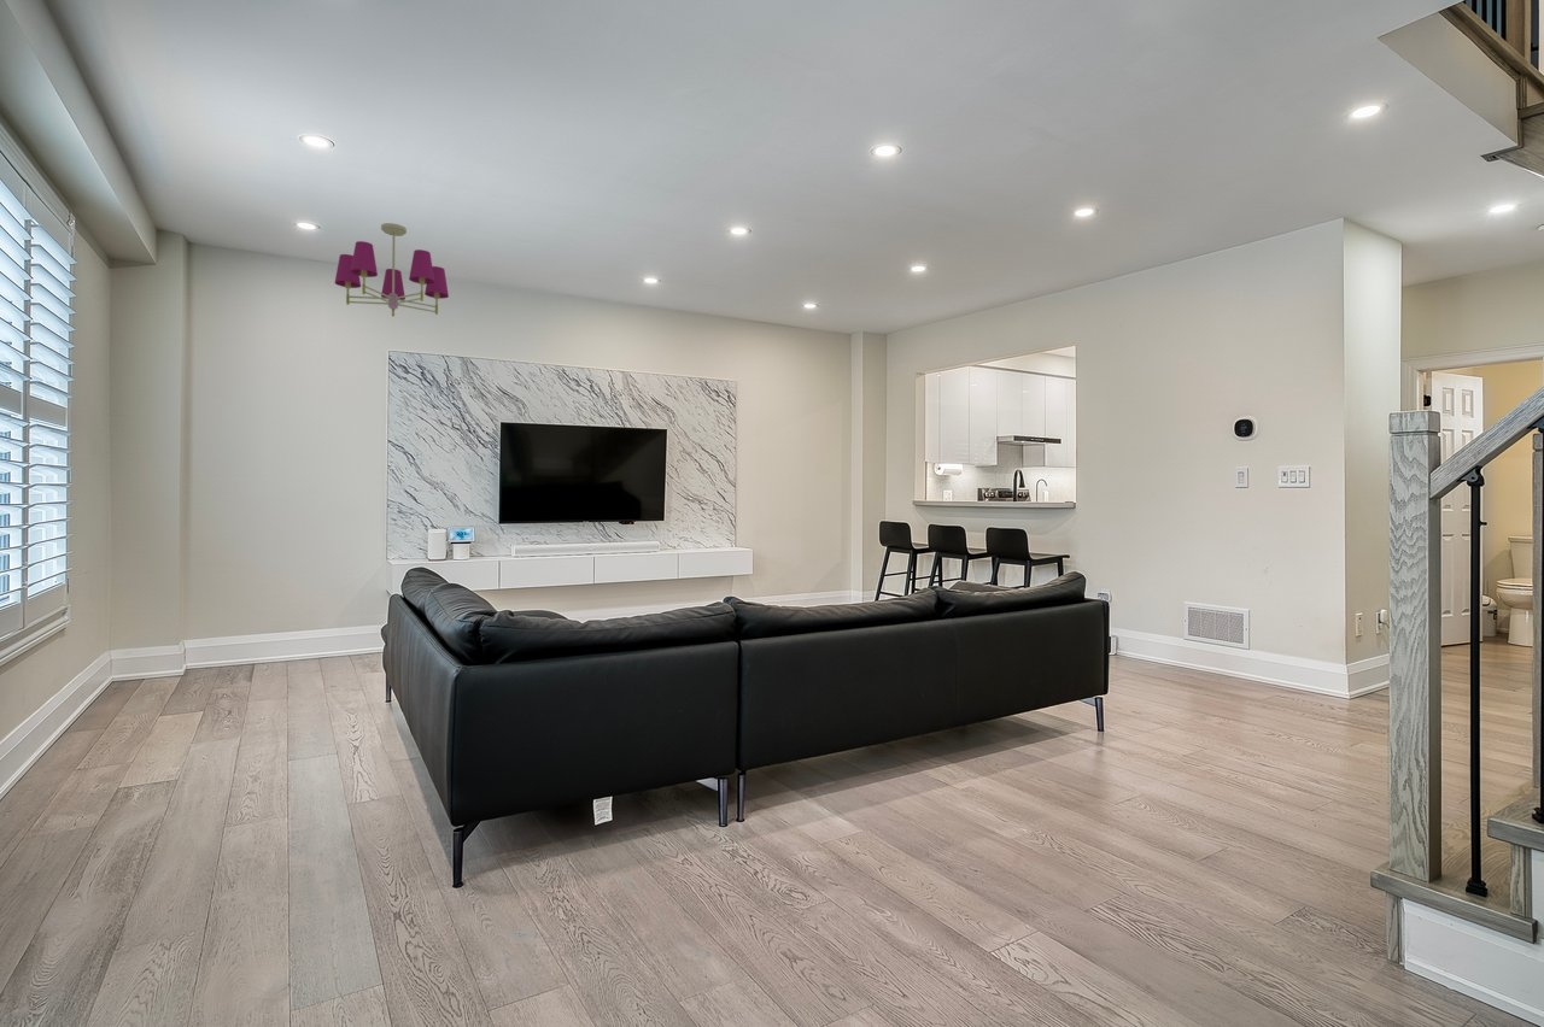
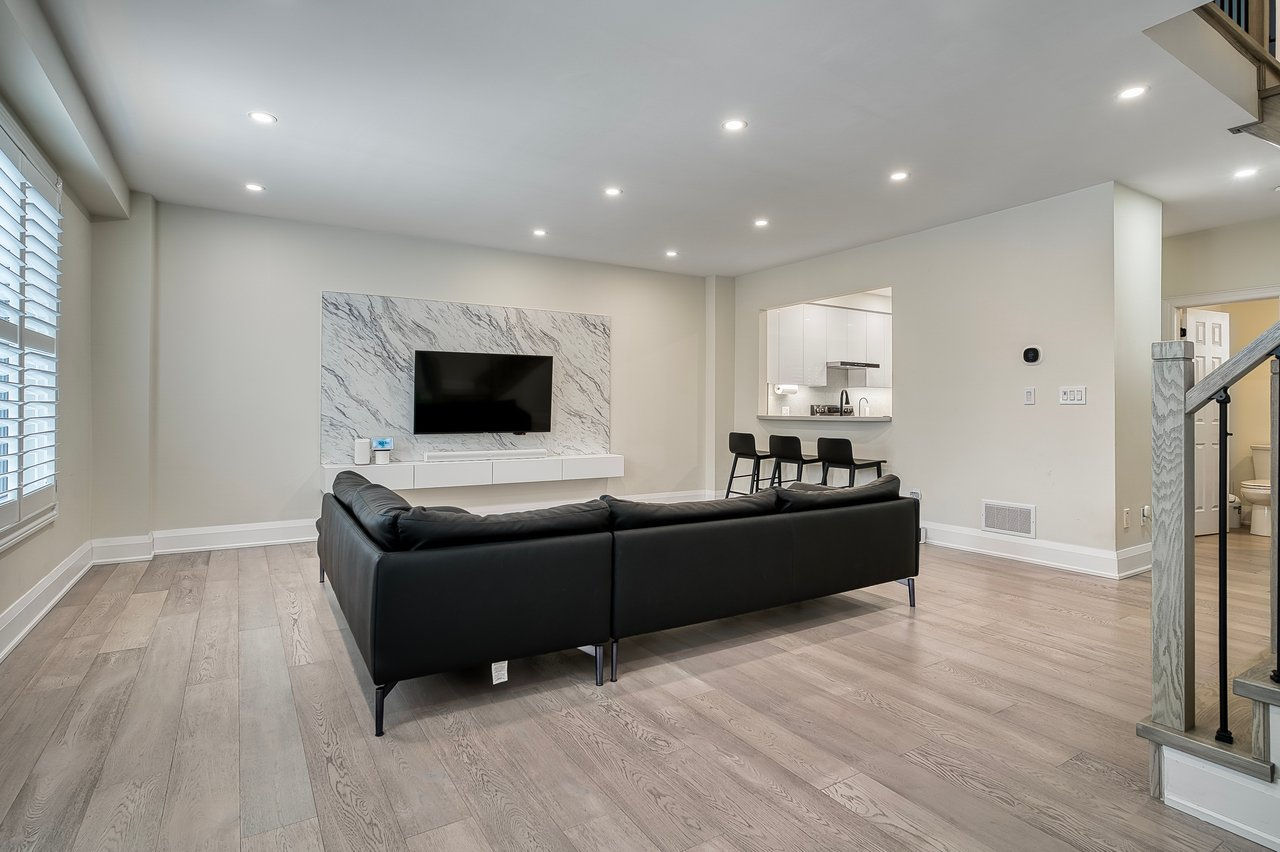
- chandelier [333,222,450,317]
